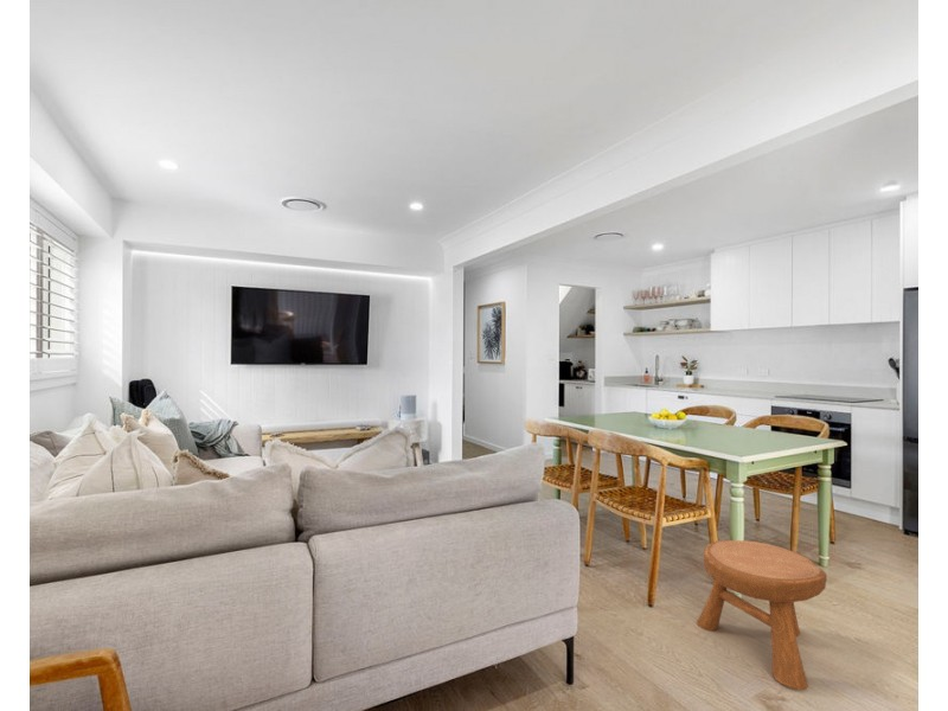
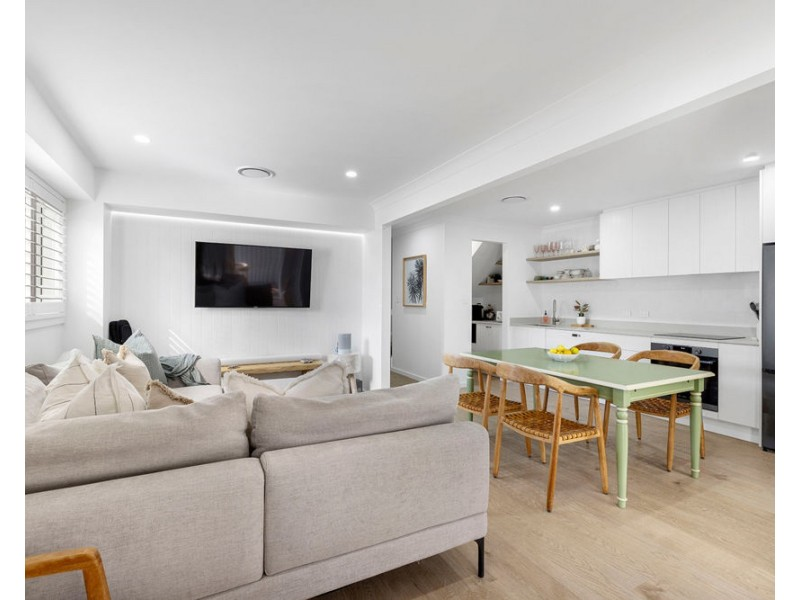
- stool [696,539,828,691]
